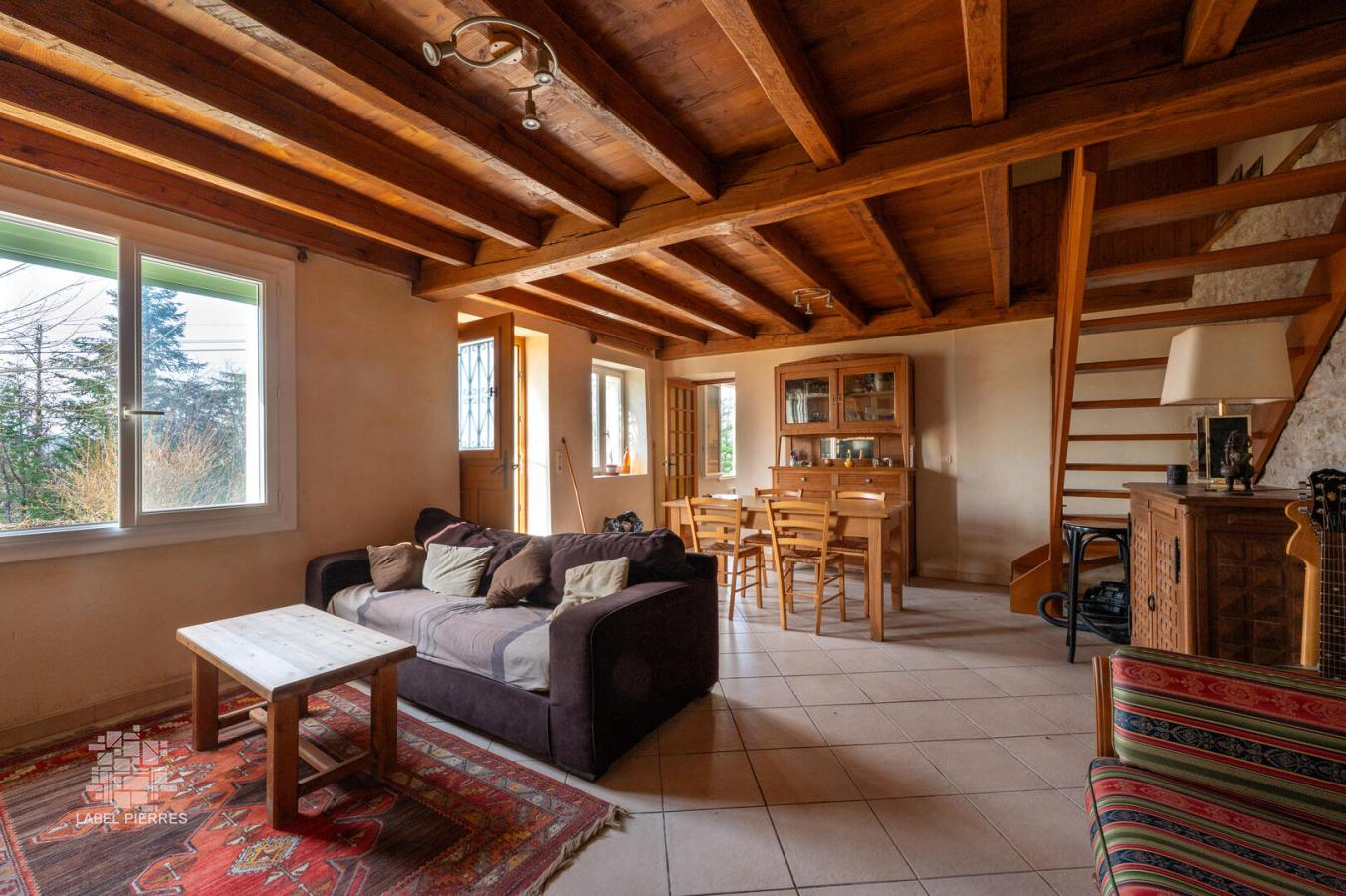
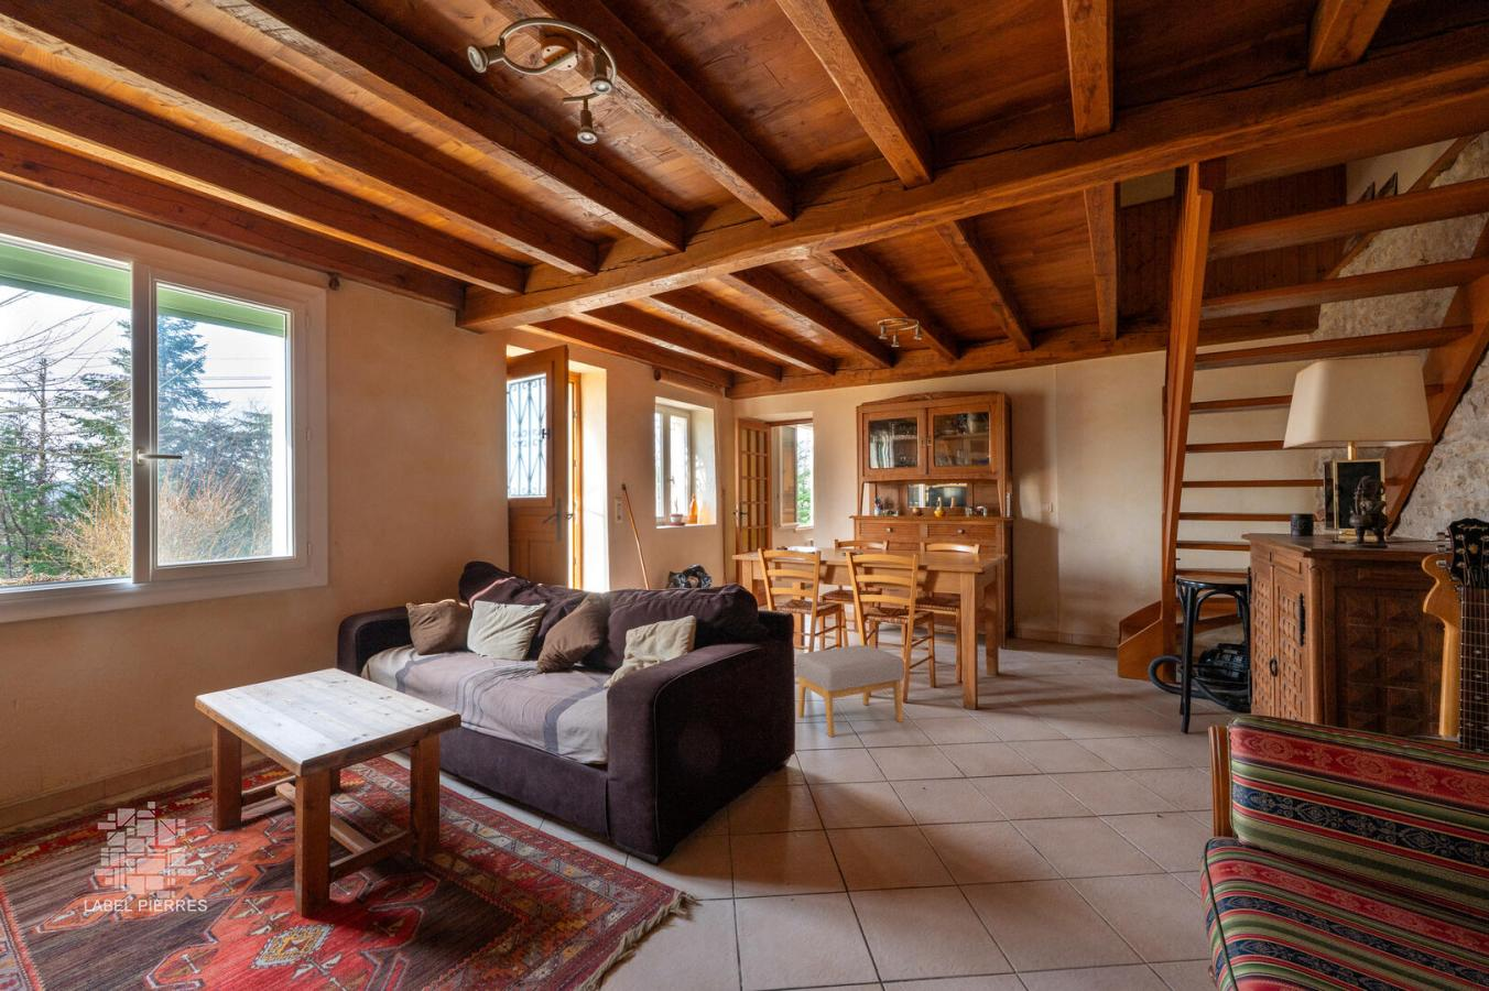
+ footstool [794,644,905,738]
